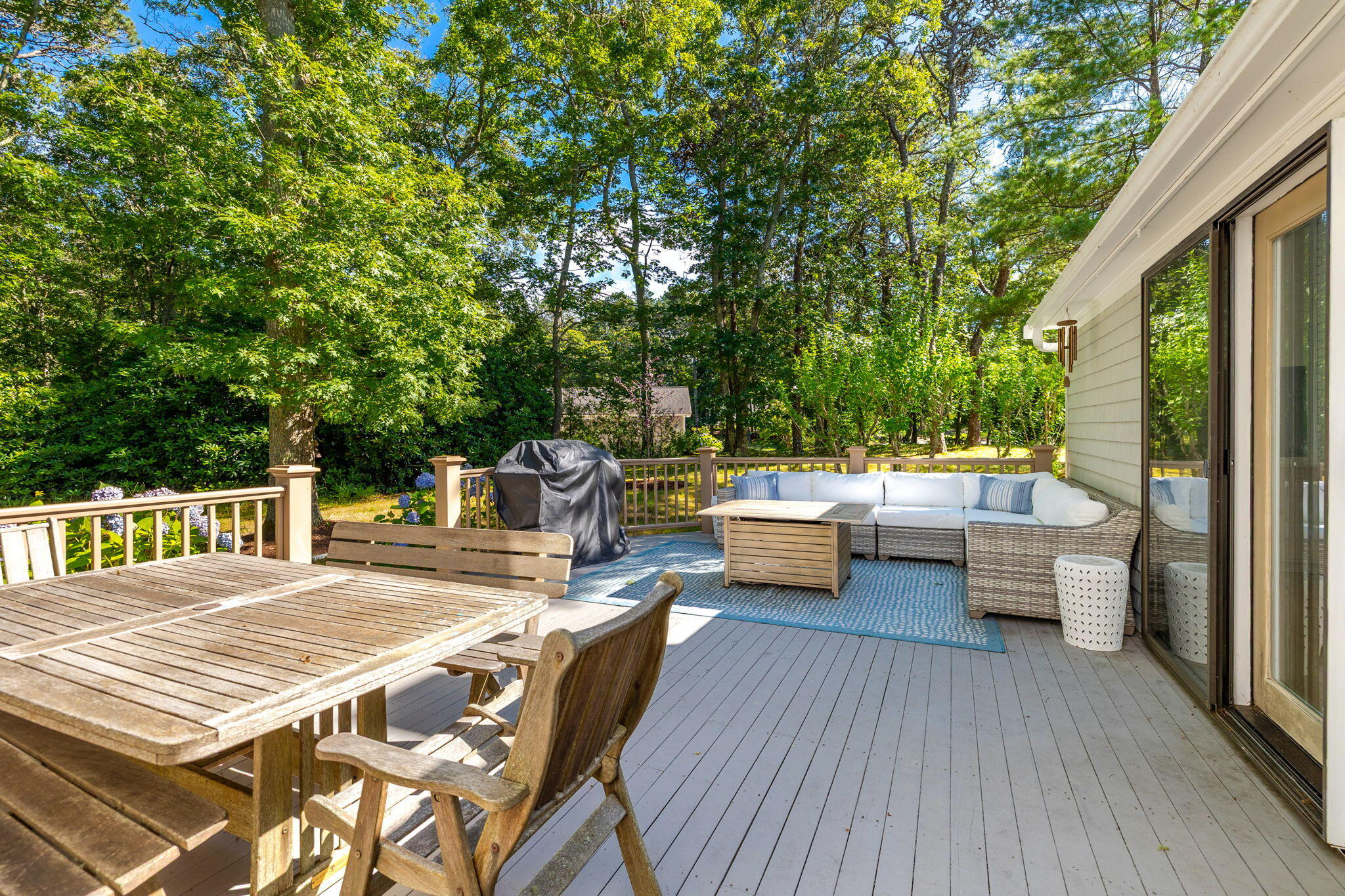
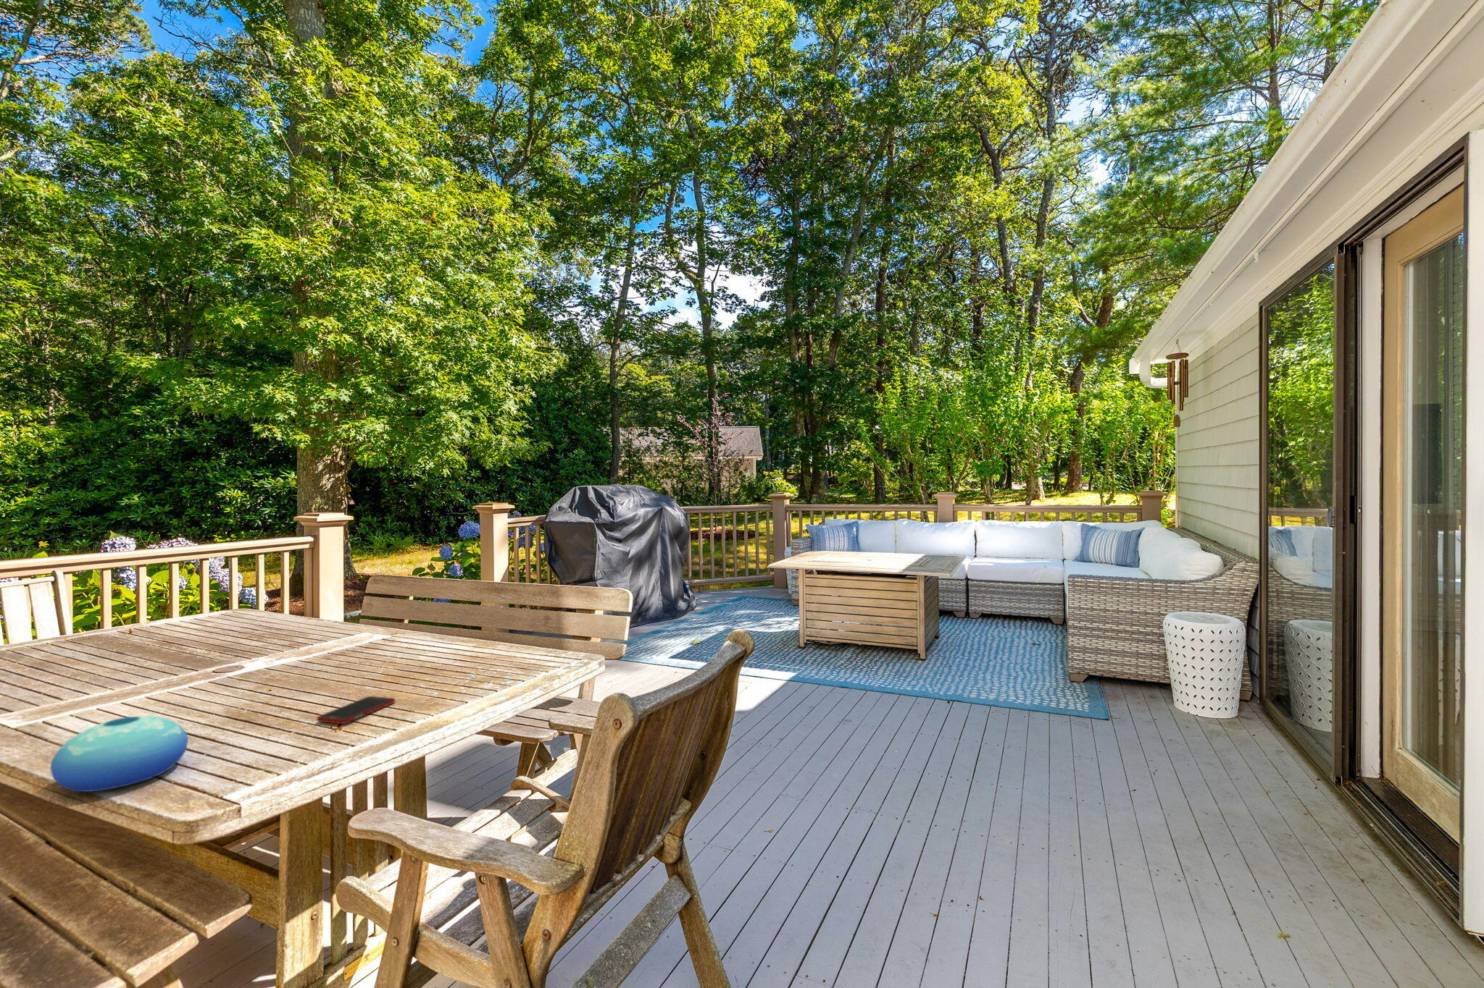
+ cell phone [316,696,396,724]
+ bowl [50,716,189,793]
